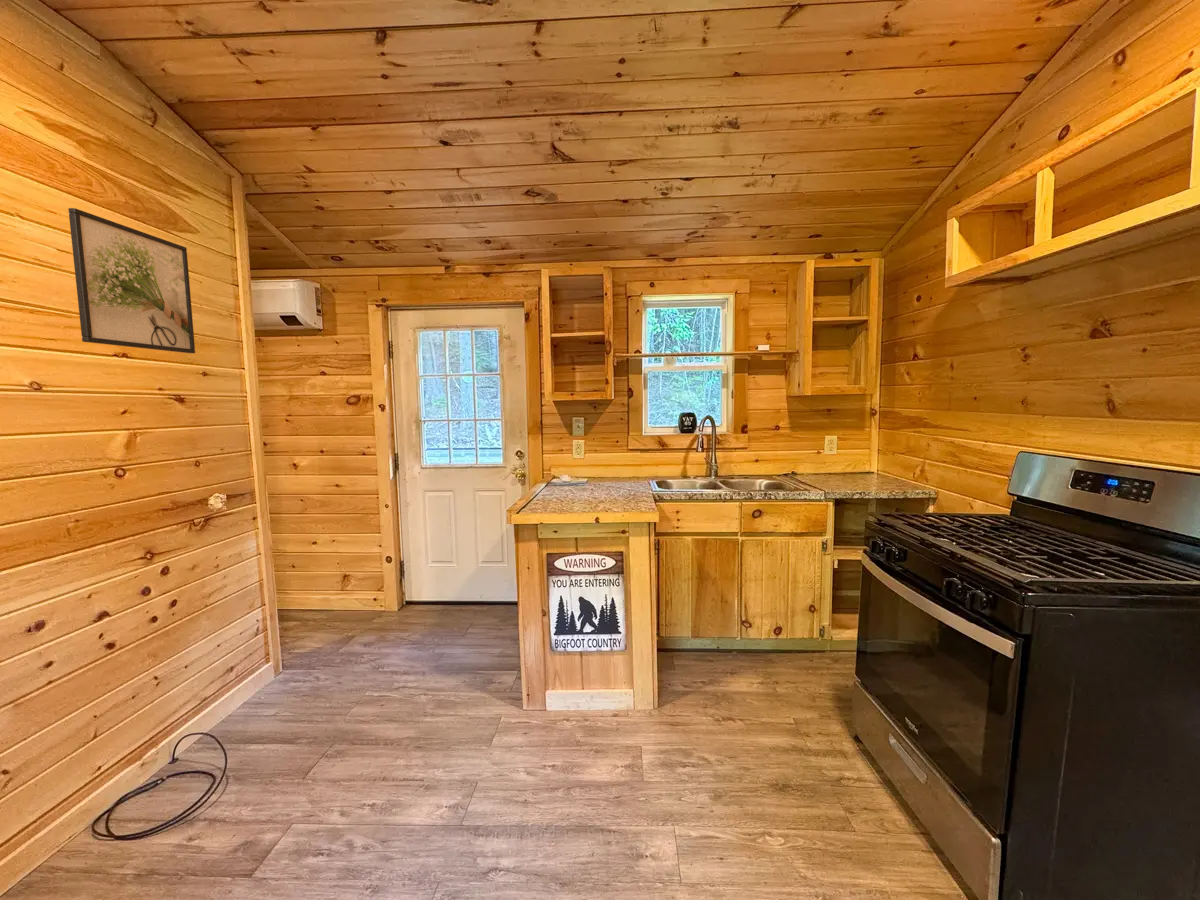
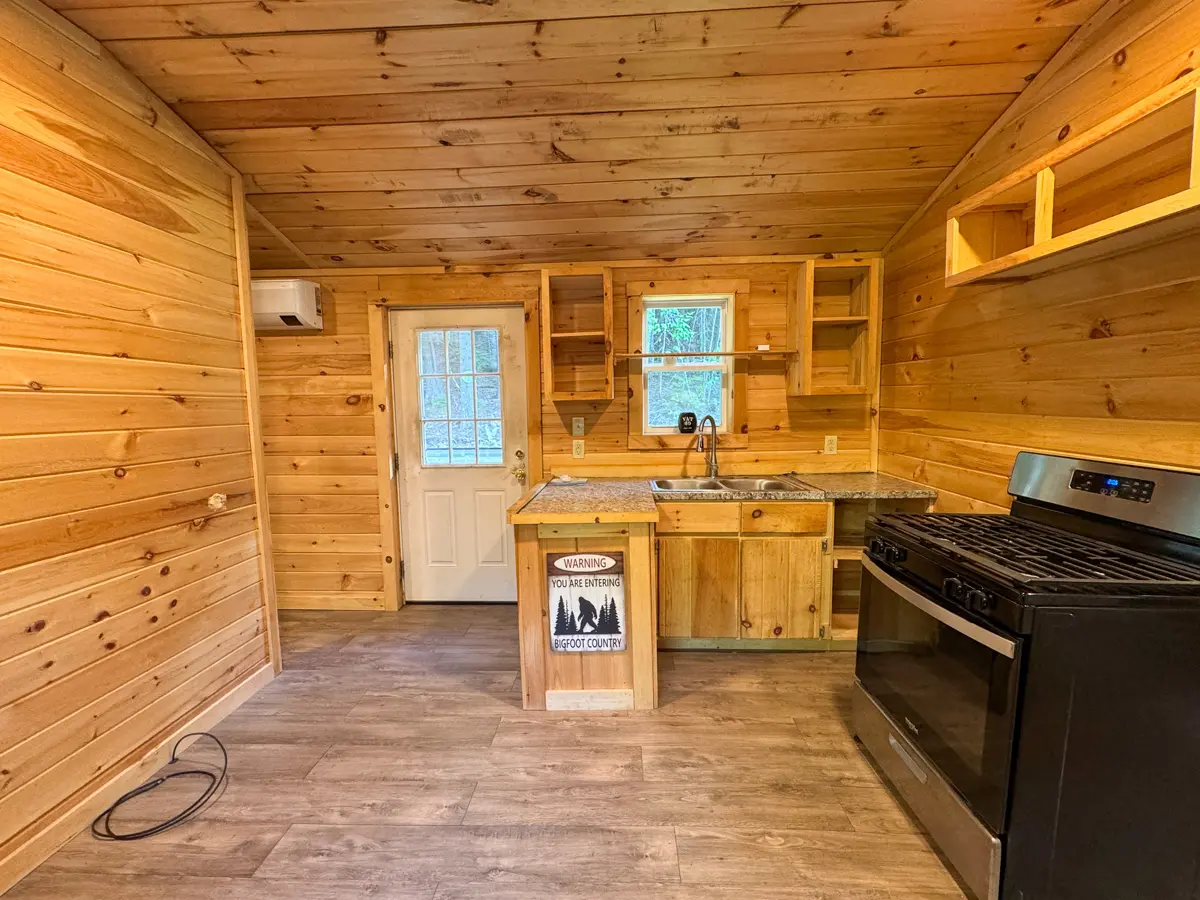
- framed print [67,207,196,354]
